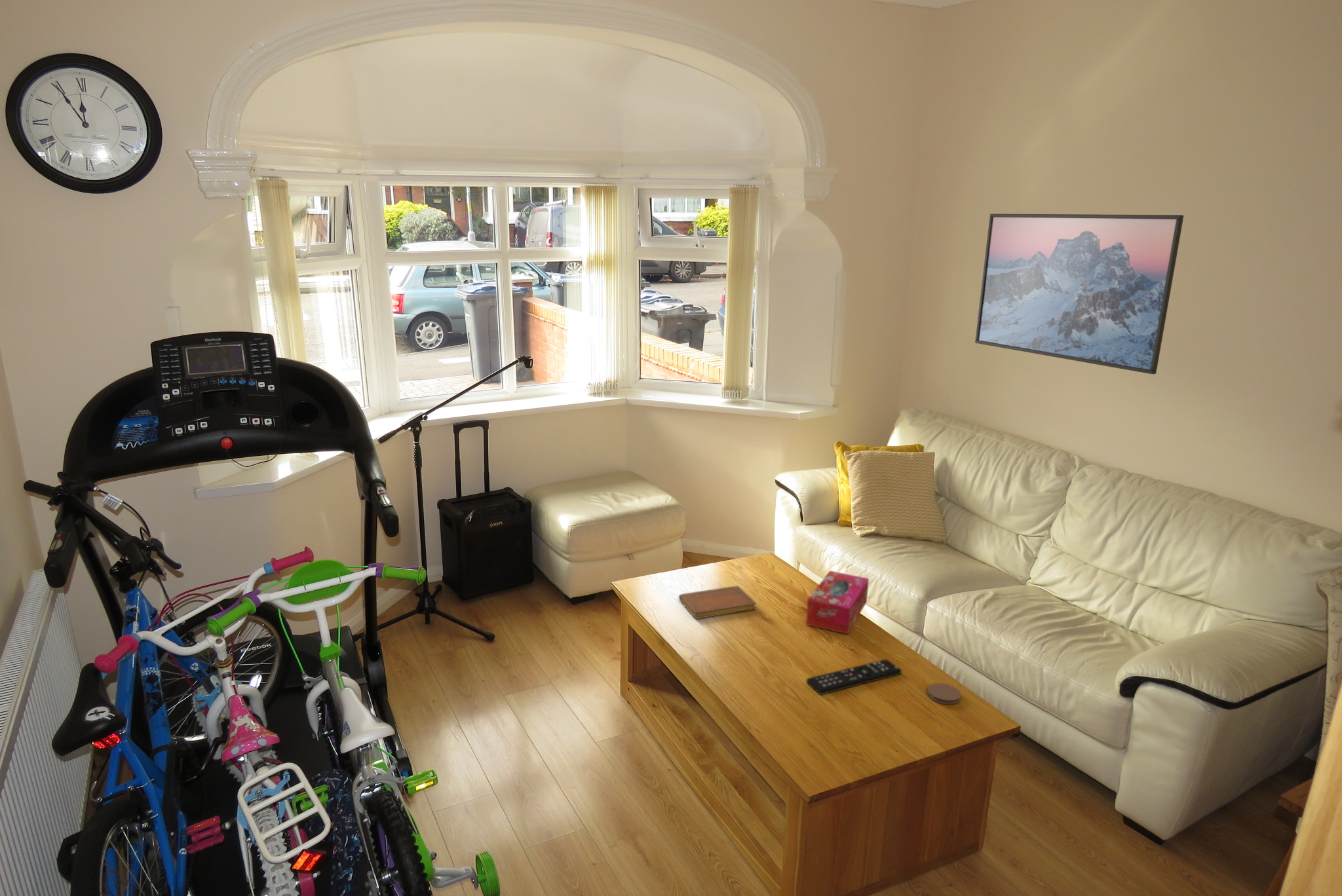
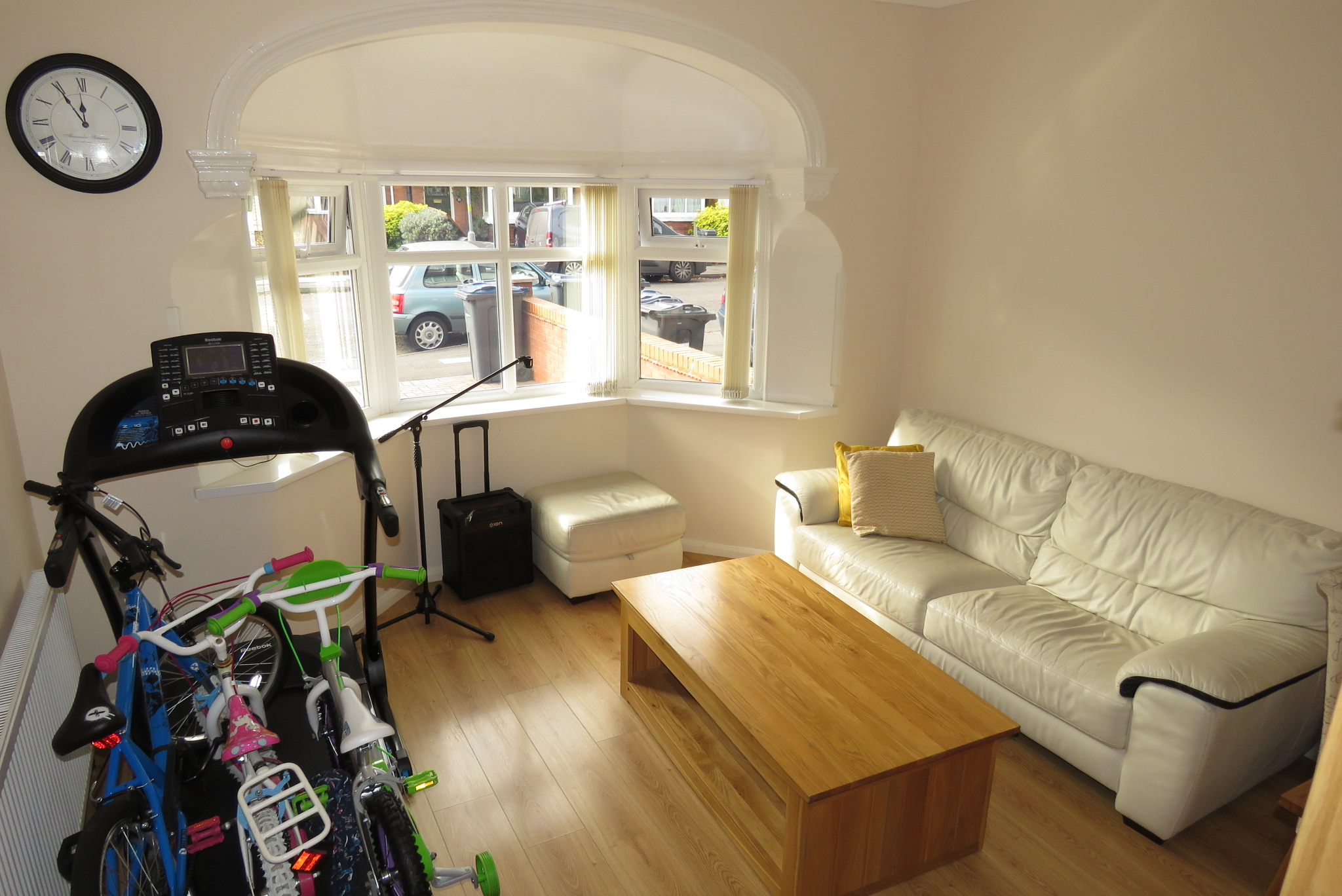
- coaster [927,682,961,705]
- tissue box [805,570,870,635]
- remote control [806,658,902,696]
- notebook [678,585,757,619]
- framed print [974,213,1184,375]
